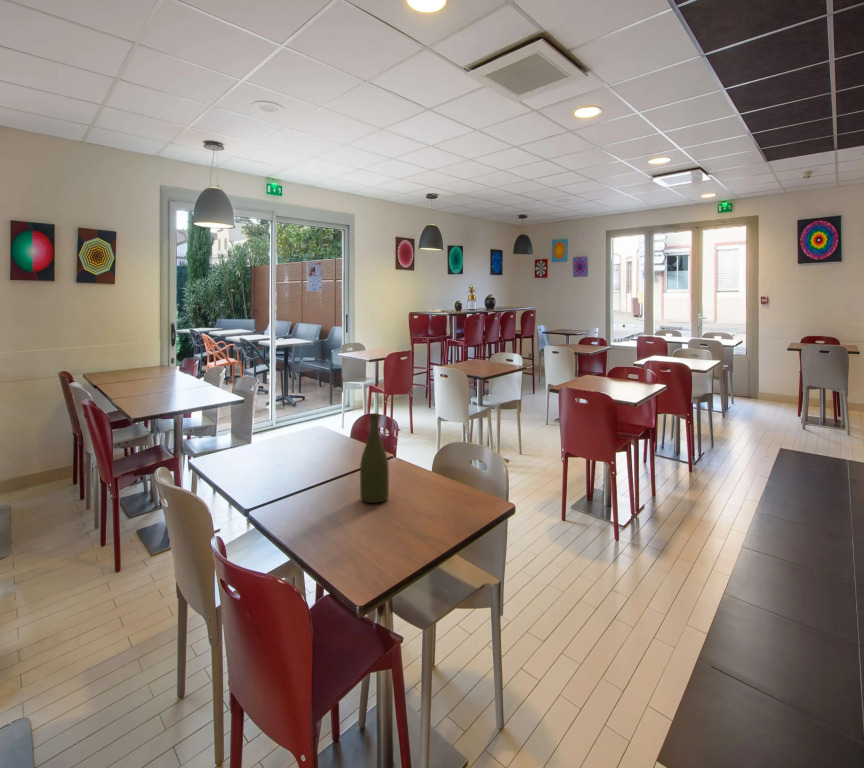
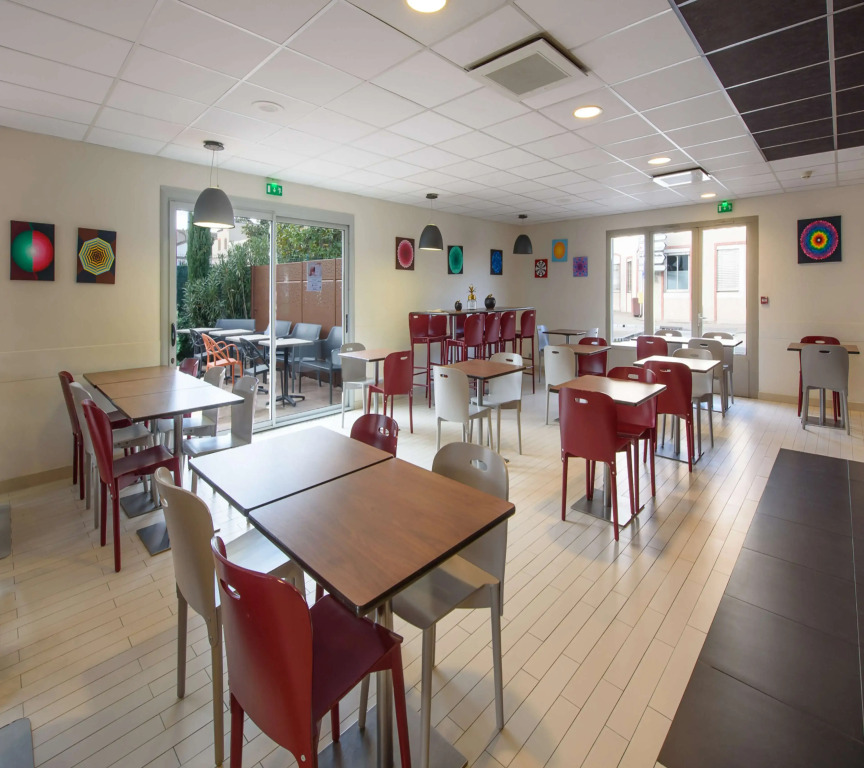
- bottle [359,413,390,504]
